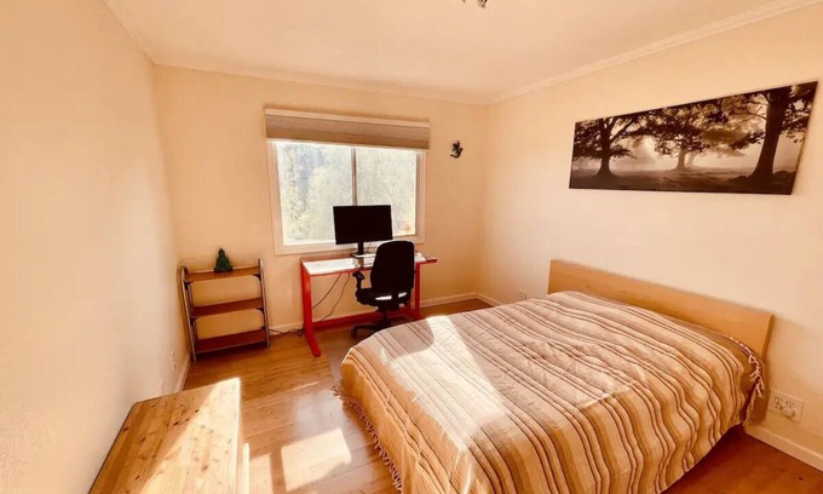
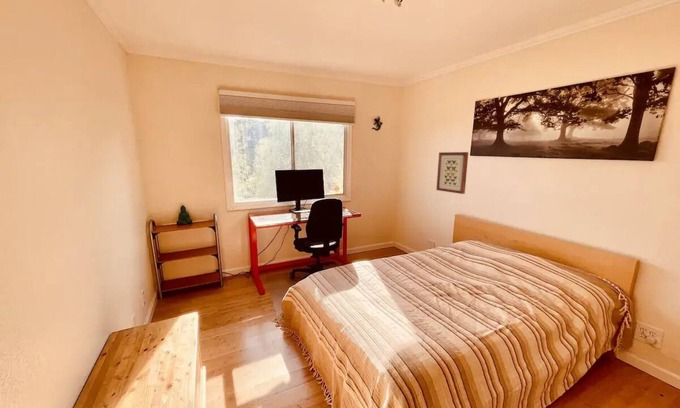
+ wall art [435,151,469,195]
